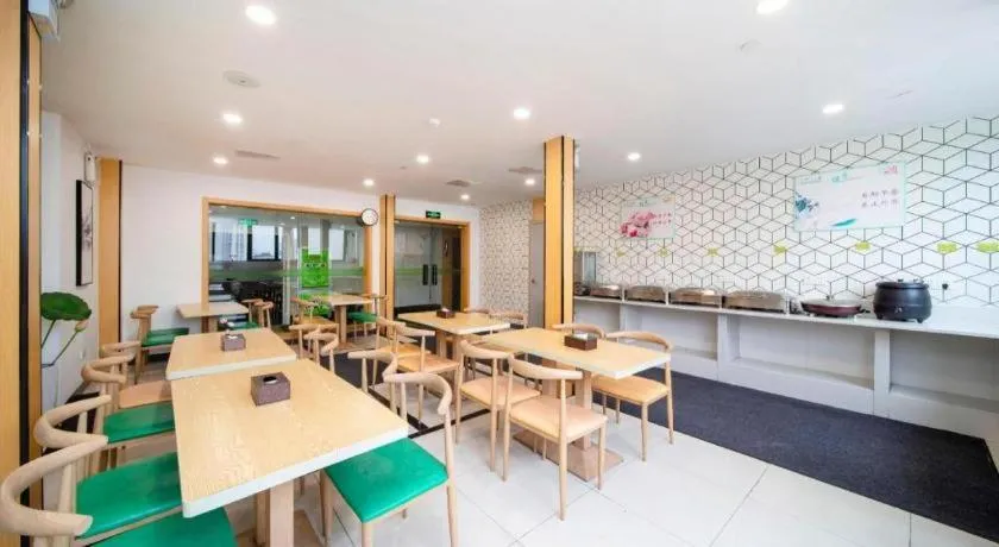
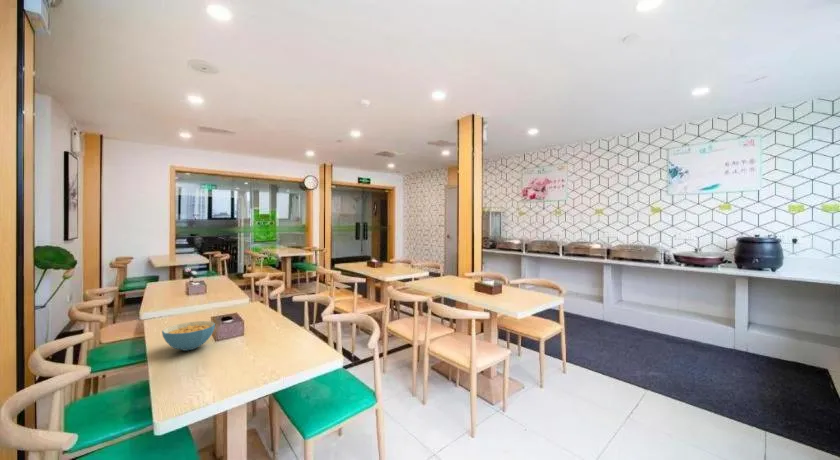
+ cereal bowl [161,320,216,352]
